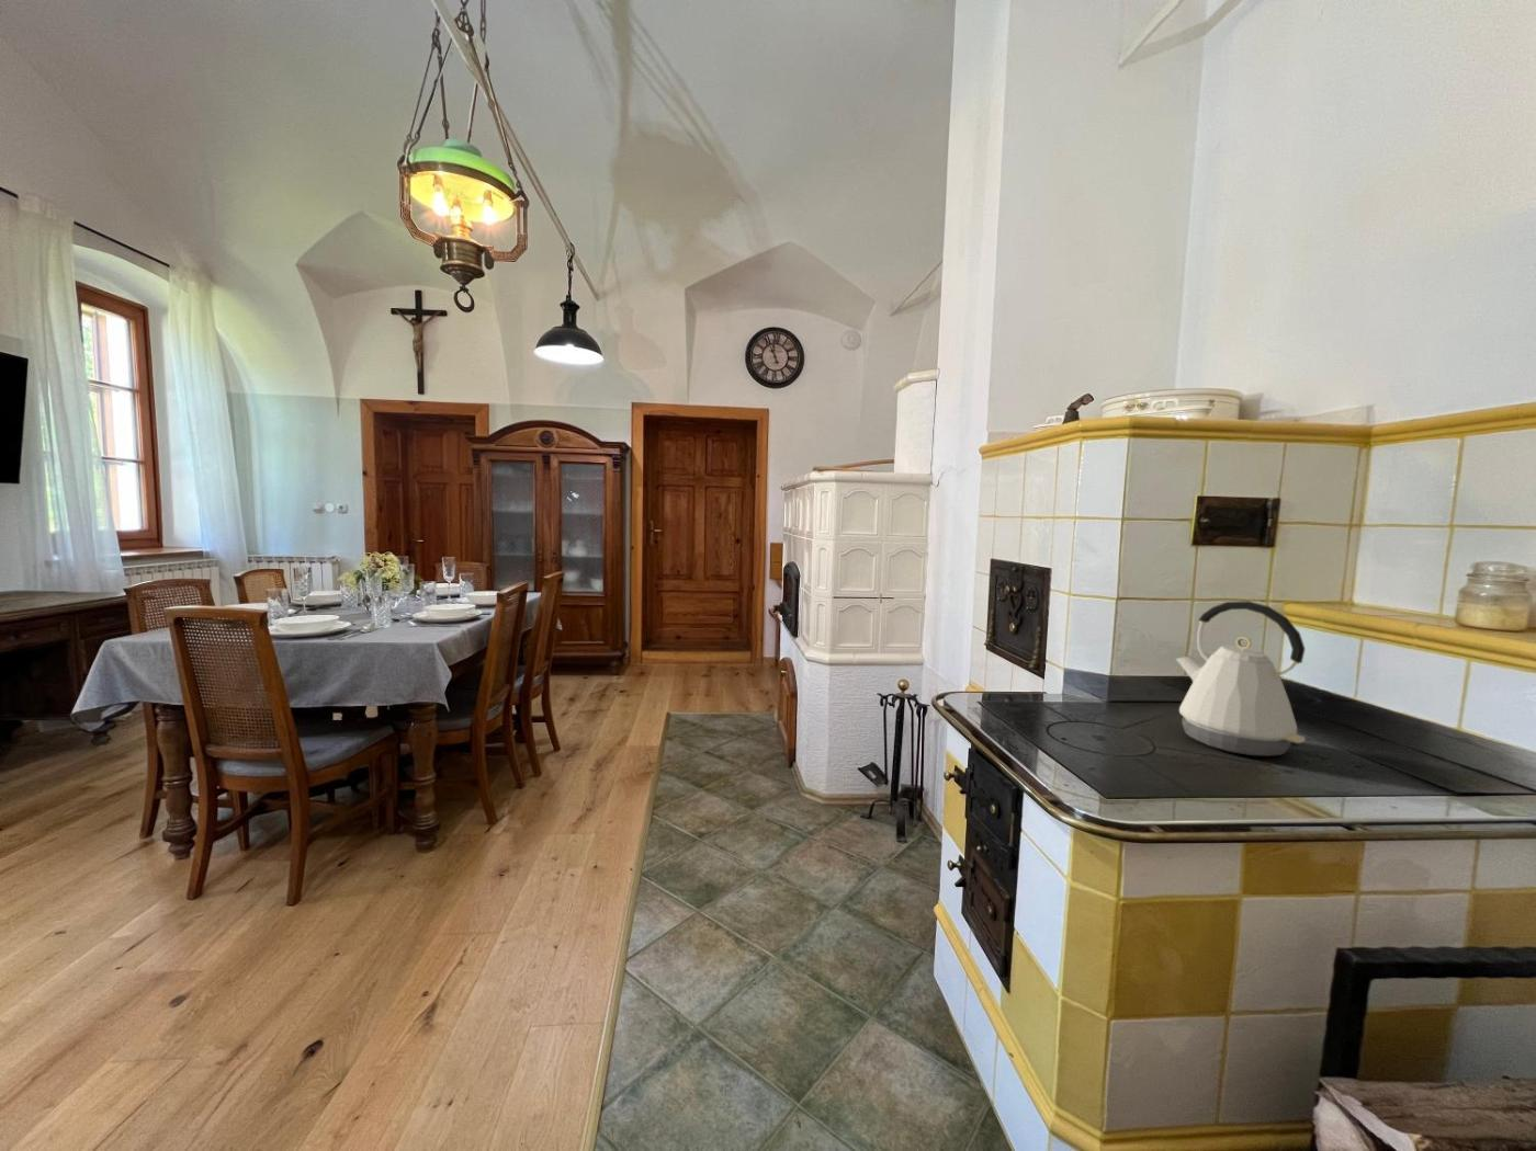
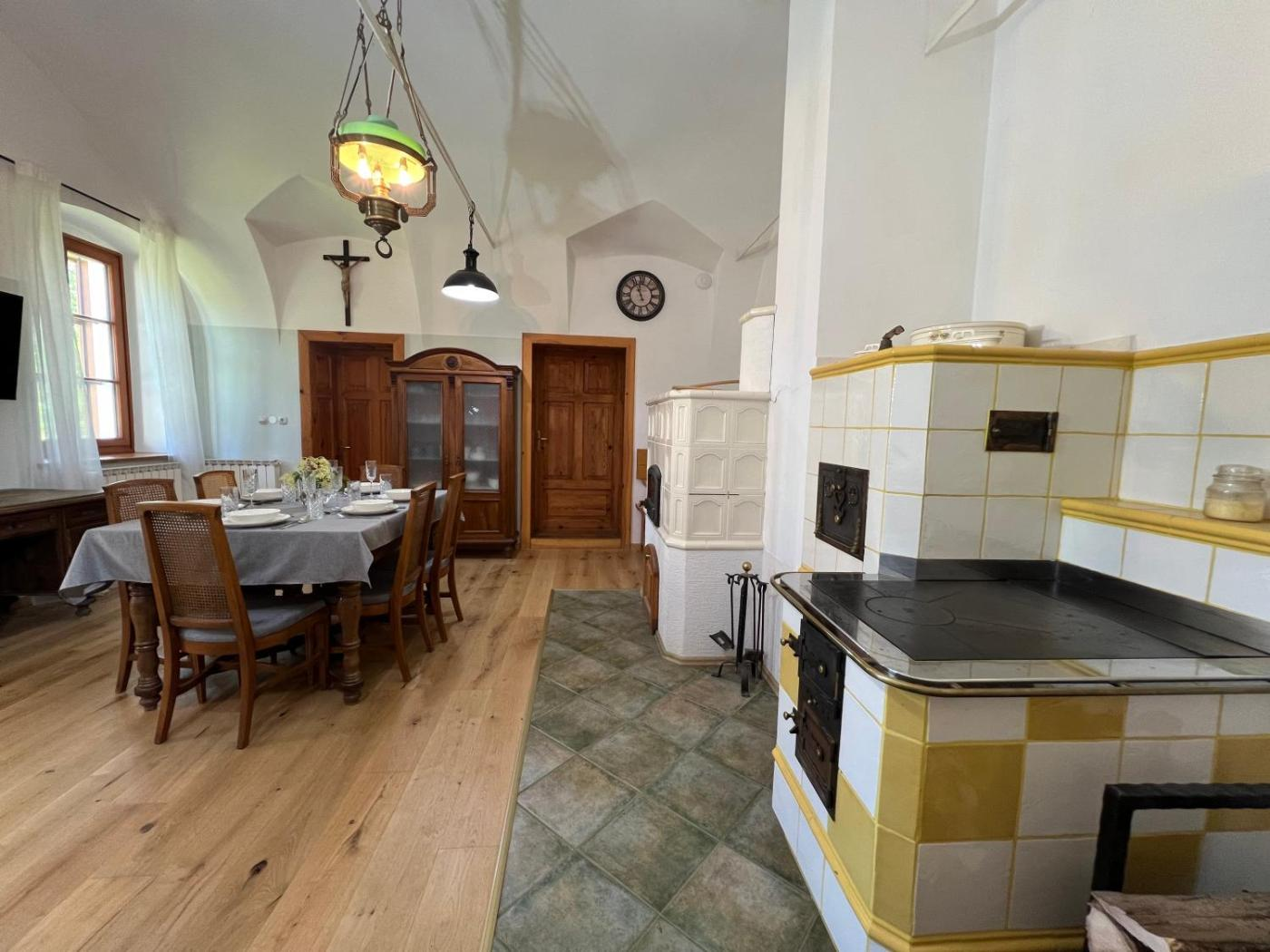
- kettle [1176,600,1306,758]
